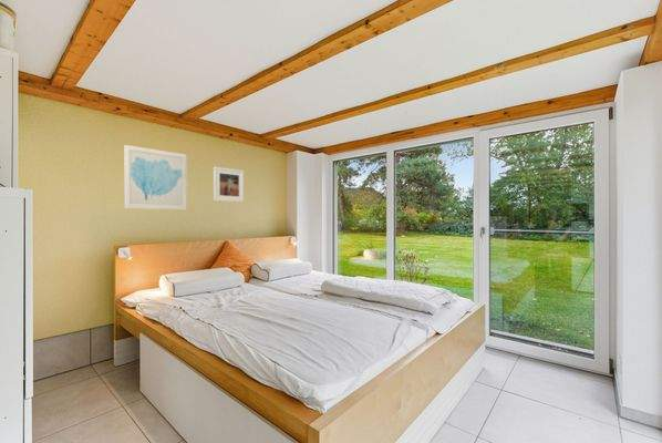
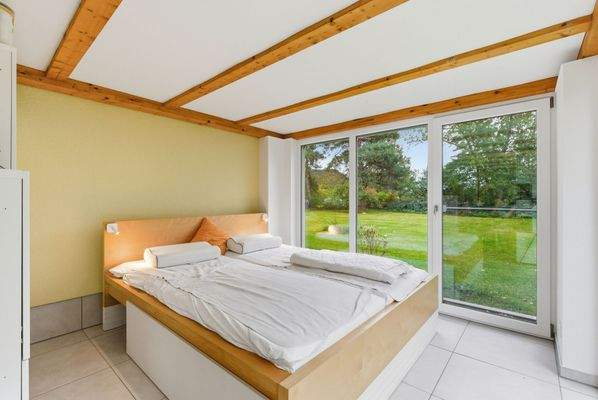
- wall art [123,144,188,210]
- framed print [213,166,245,204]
